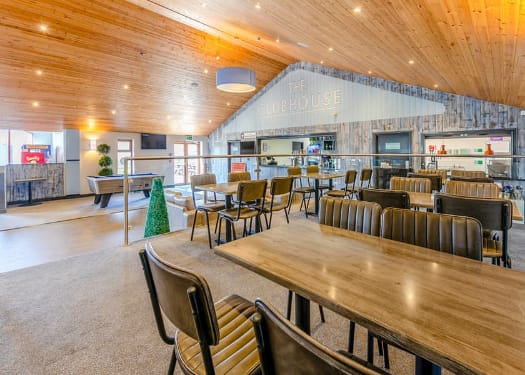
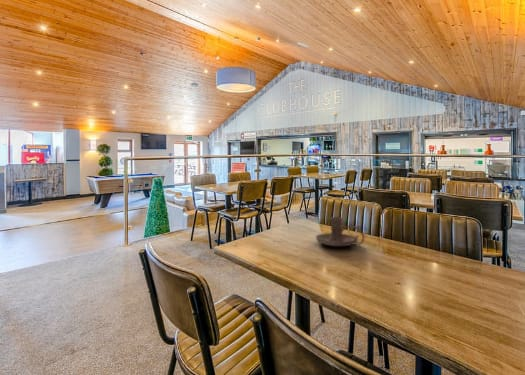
+ candle holder [315,216,365,247]
